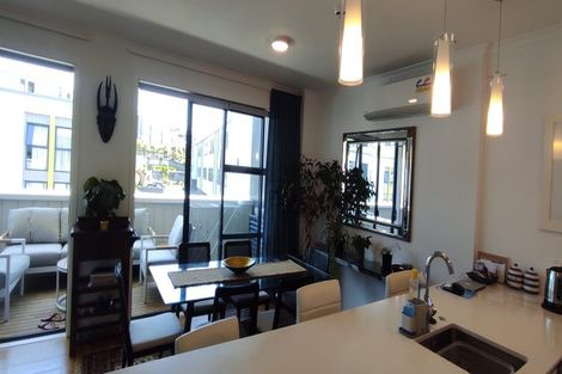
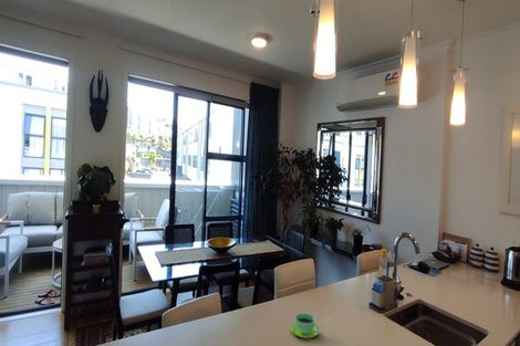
+ cup [290,312,320,339]
